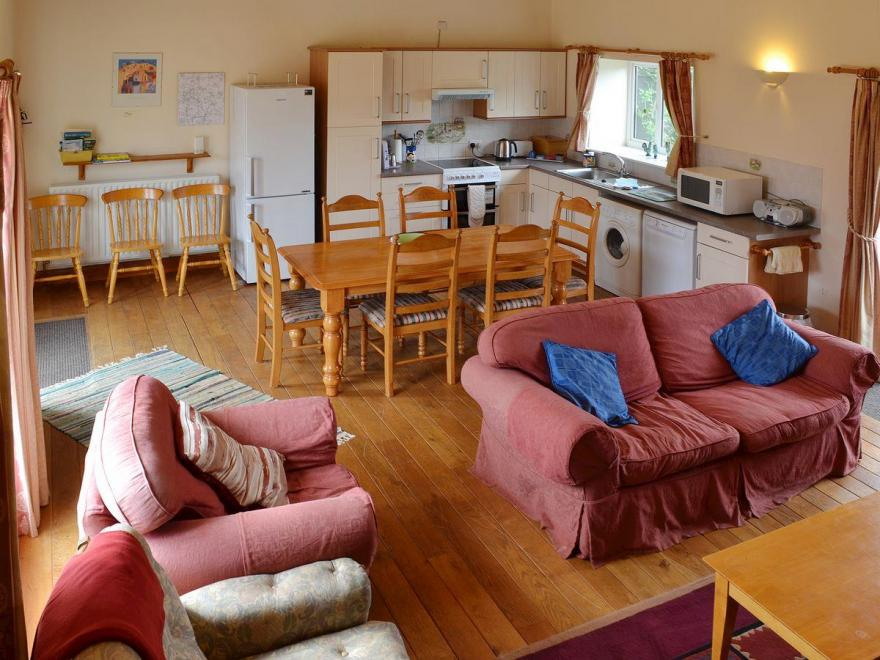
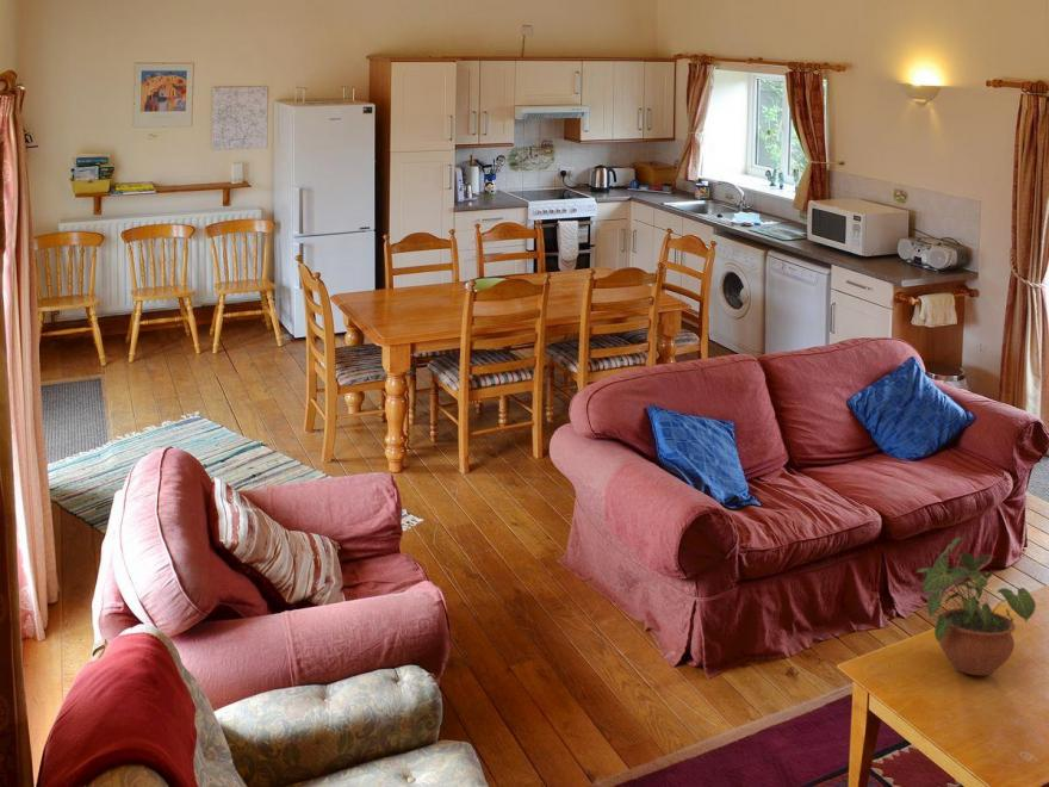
+ potted plant [915,537,1037,676]
